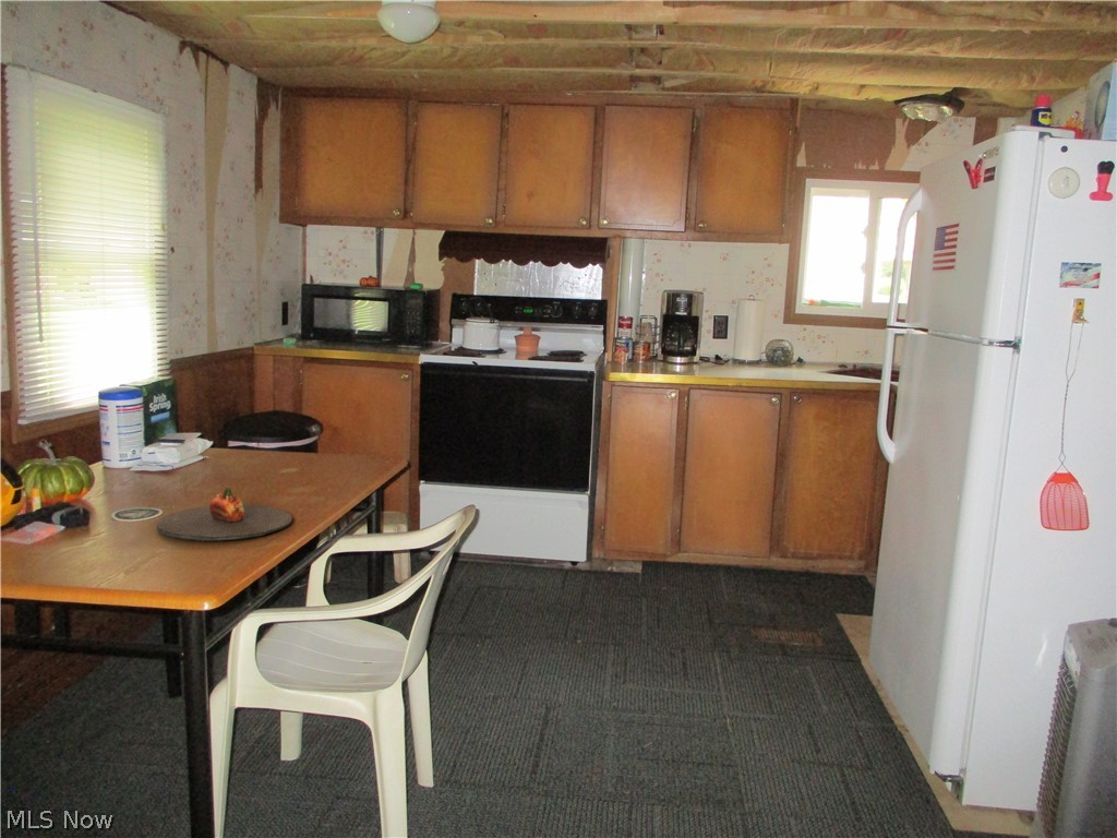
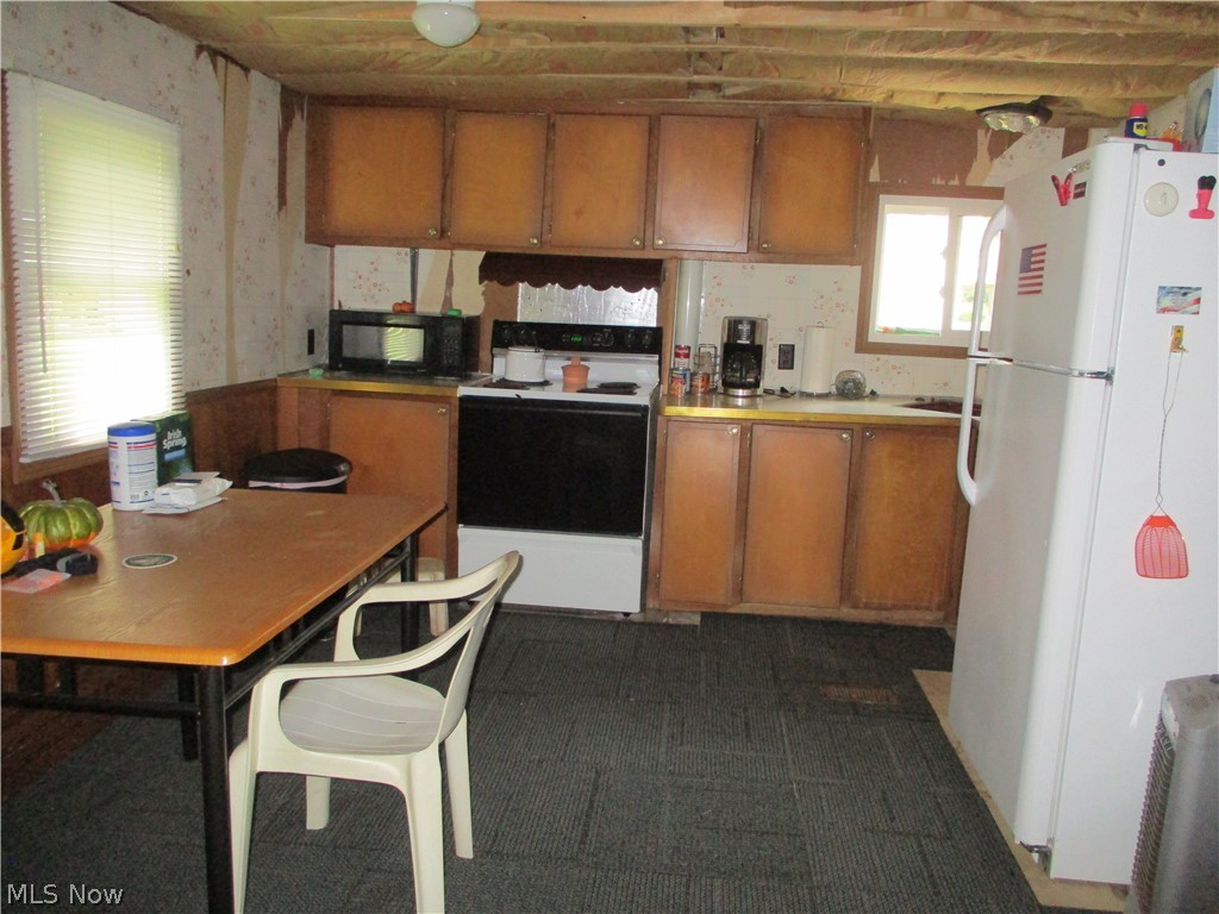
- plate [156,487,293,542]
